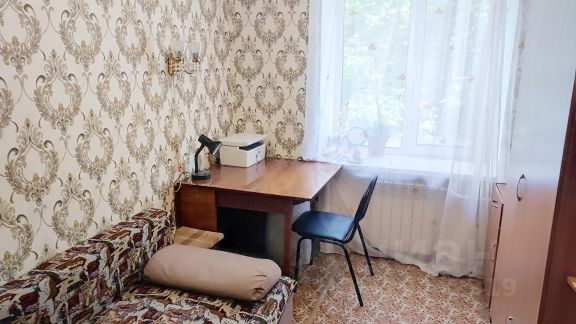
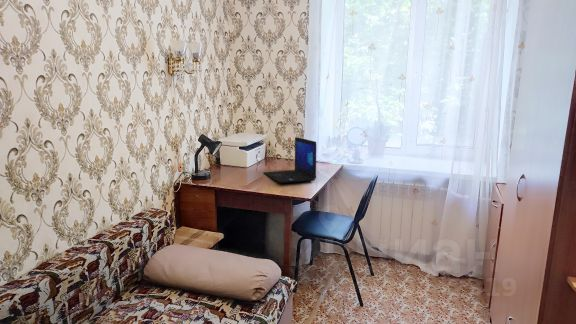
+ laptop [262,136,317,184]
